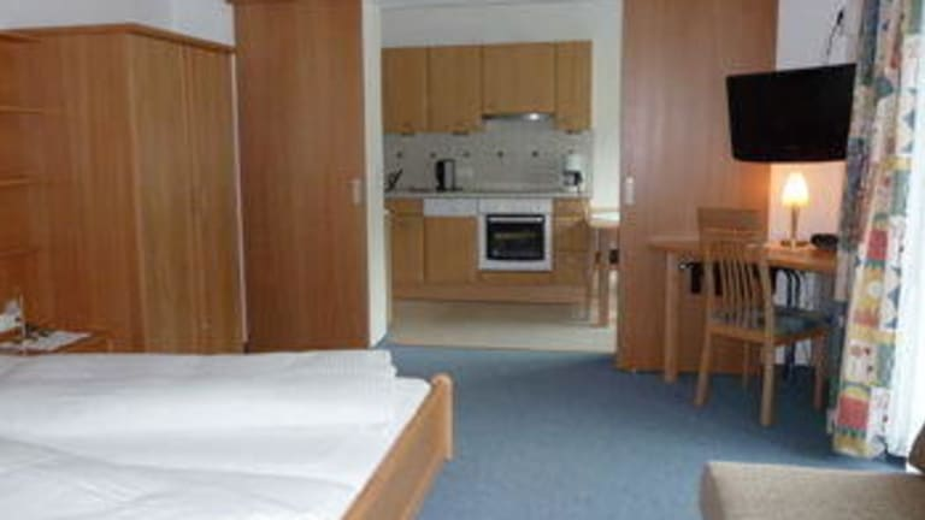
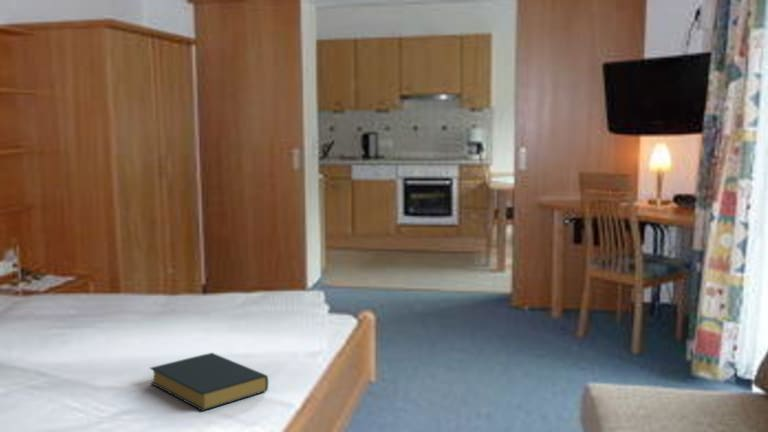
+ hardback book [148,352,269,412]
